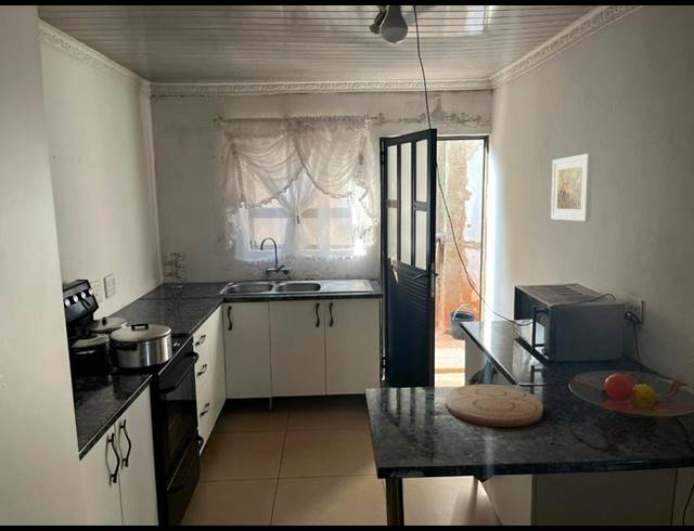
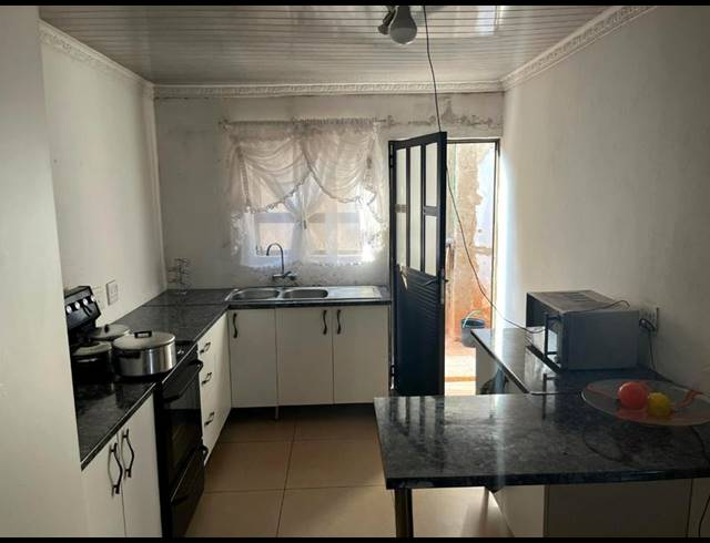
- cutting board [445,384,544,428]
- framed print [550,153,593,222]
